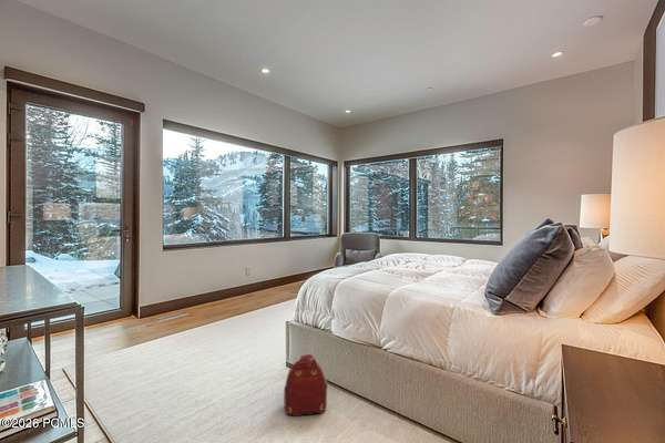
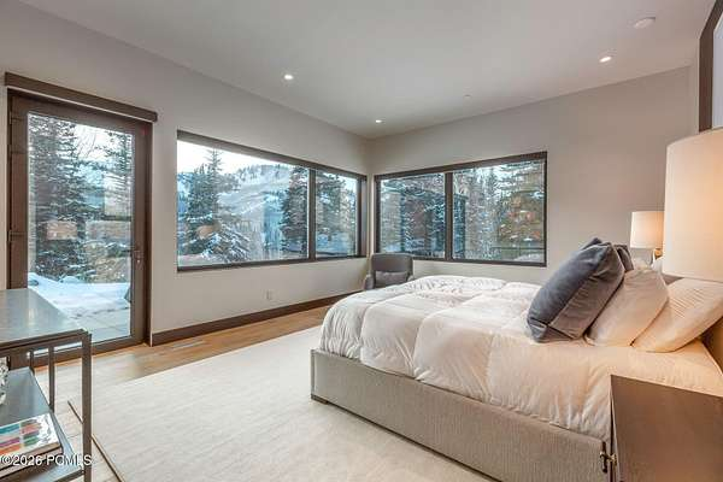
- backpack [283,353,329,418]
